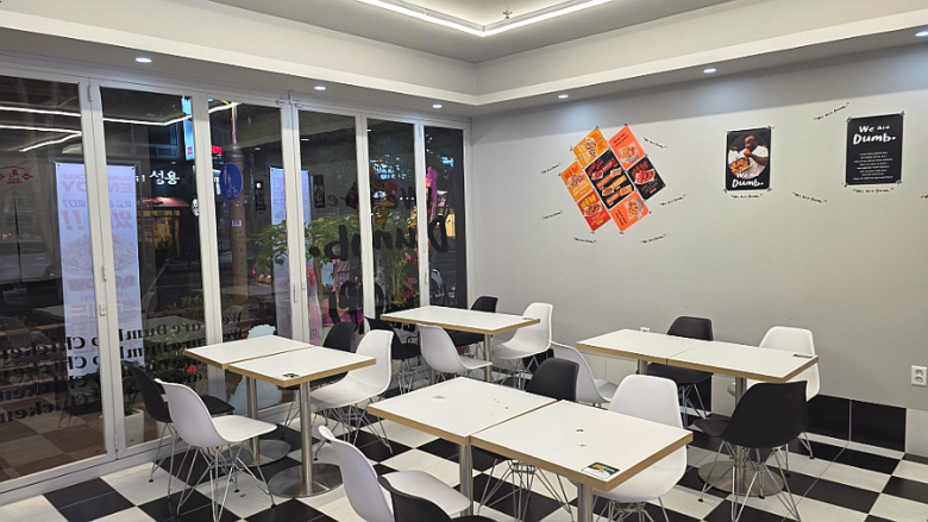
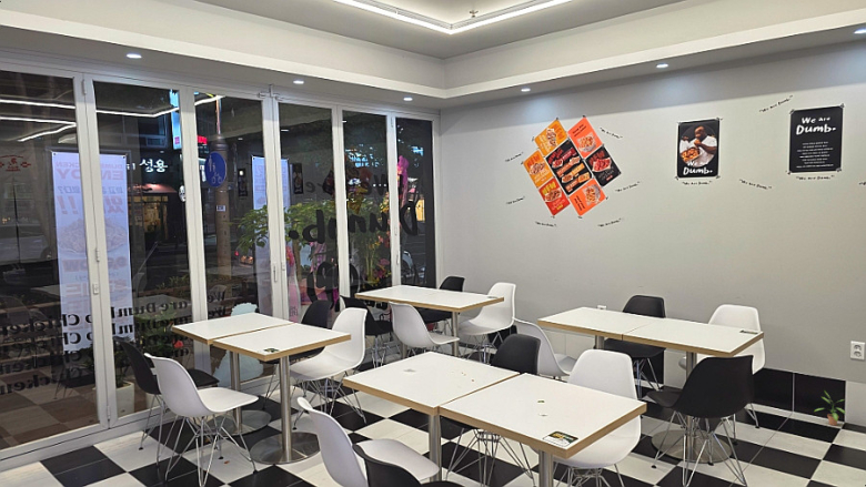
+ potted plant [814,390,847,427]
